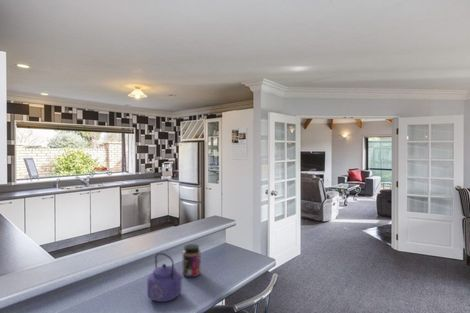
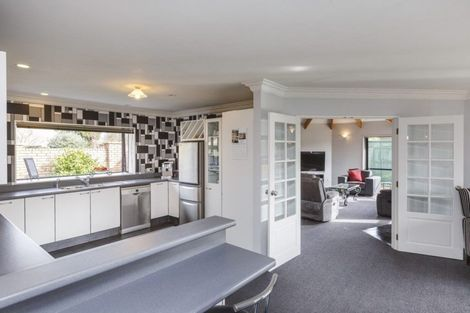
- kettle [146,252,184,303]
- jar [182,243,201,278]
